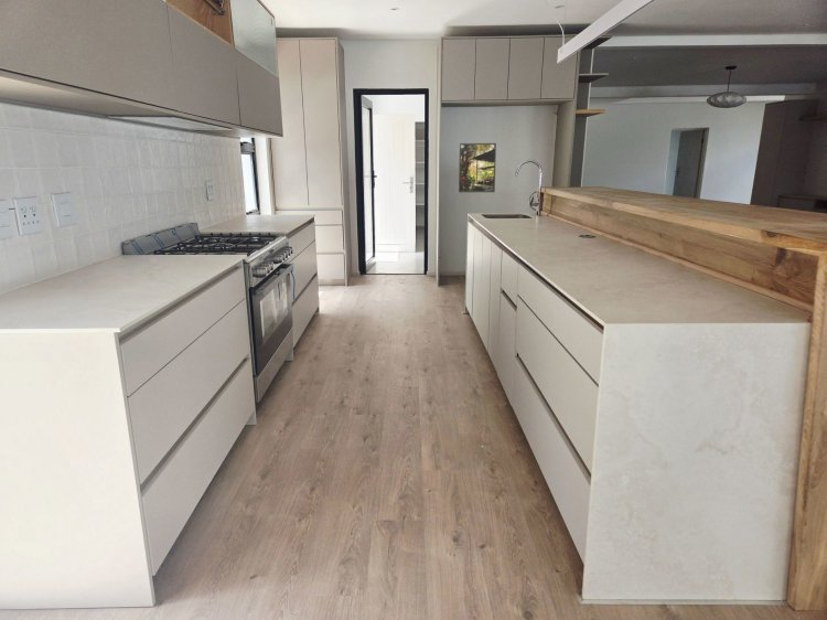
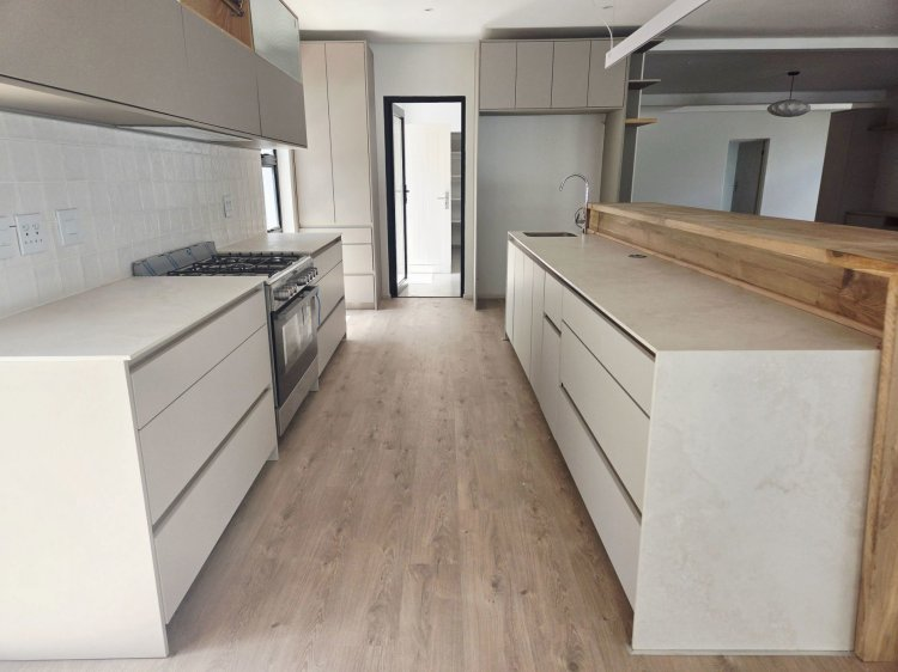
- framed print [458,142,497,193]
